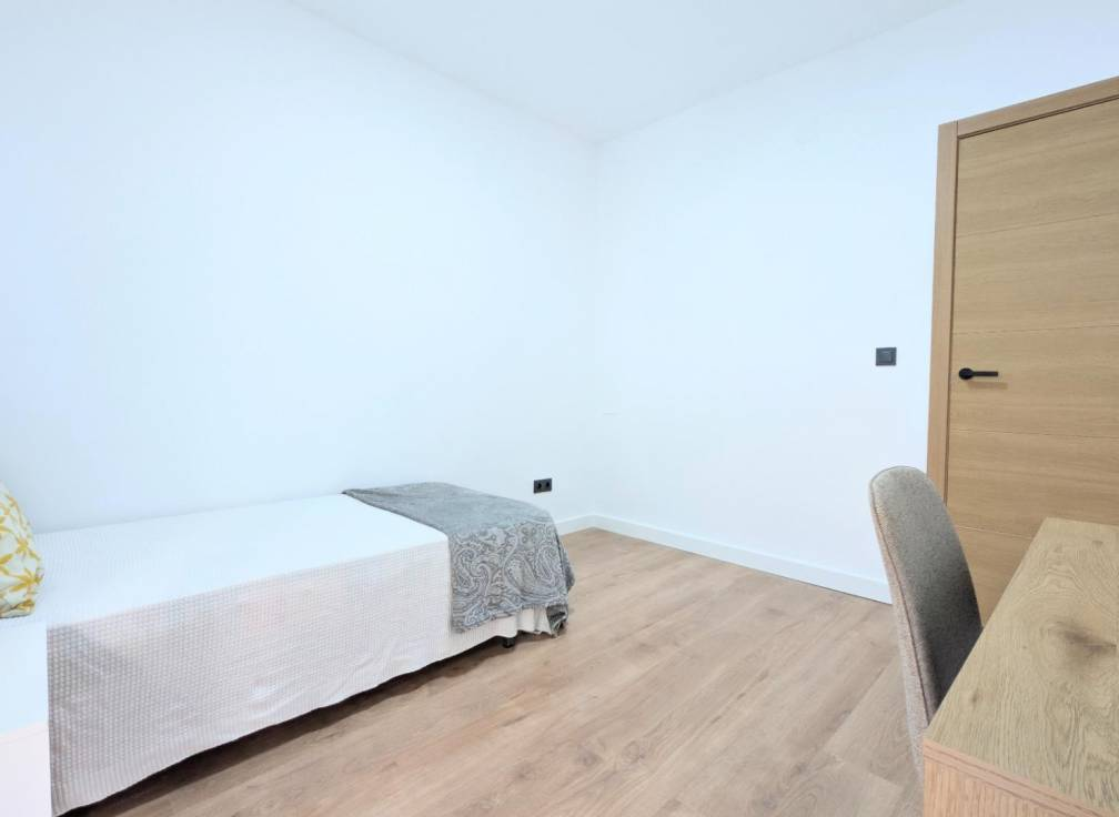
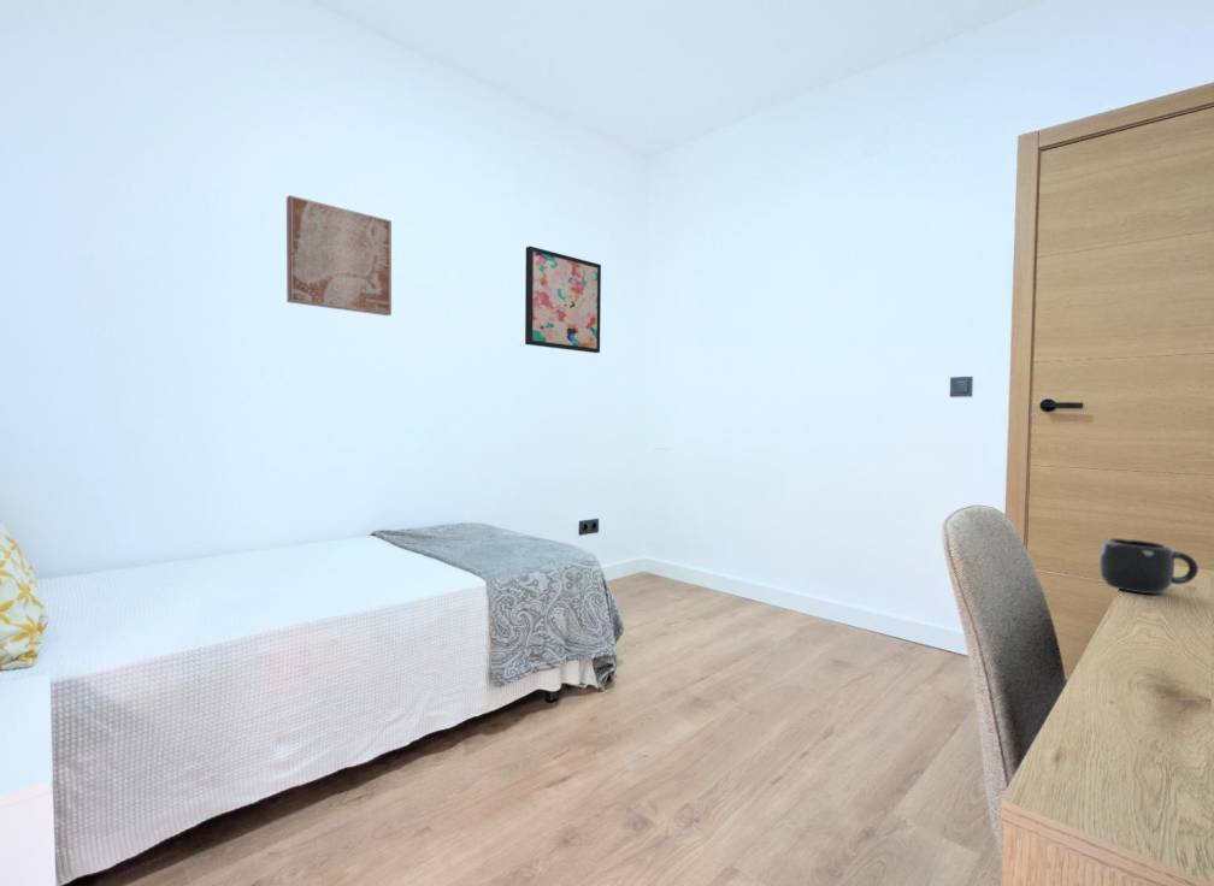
+ mug [1098,537,1200,595]
+ wall art [524,246,602,354]
+ wall art [285,194,393,317]
